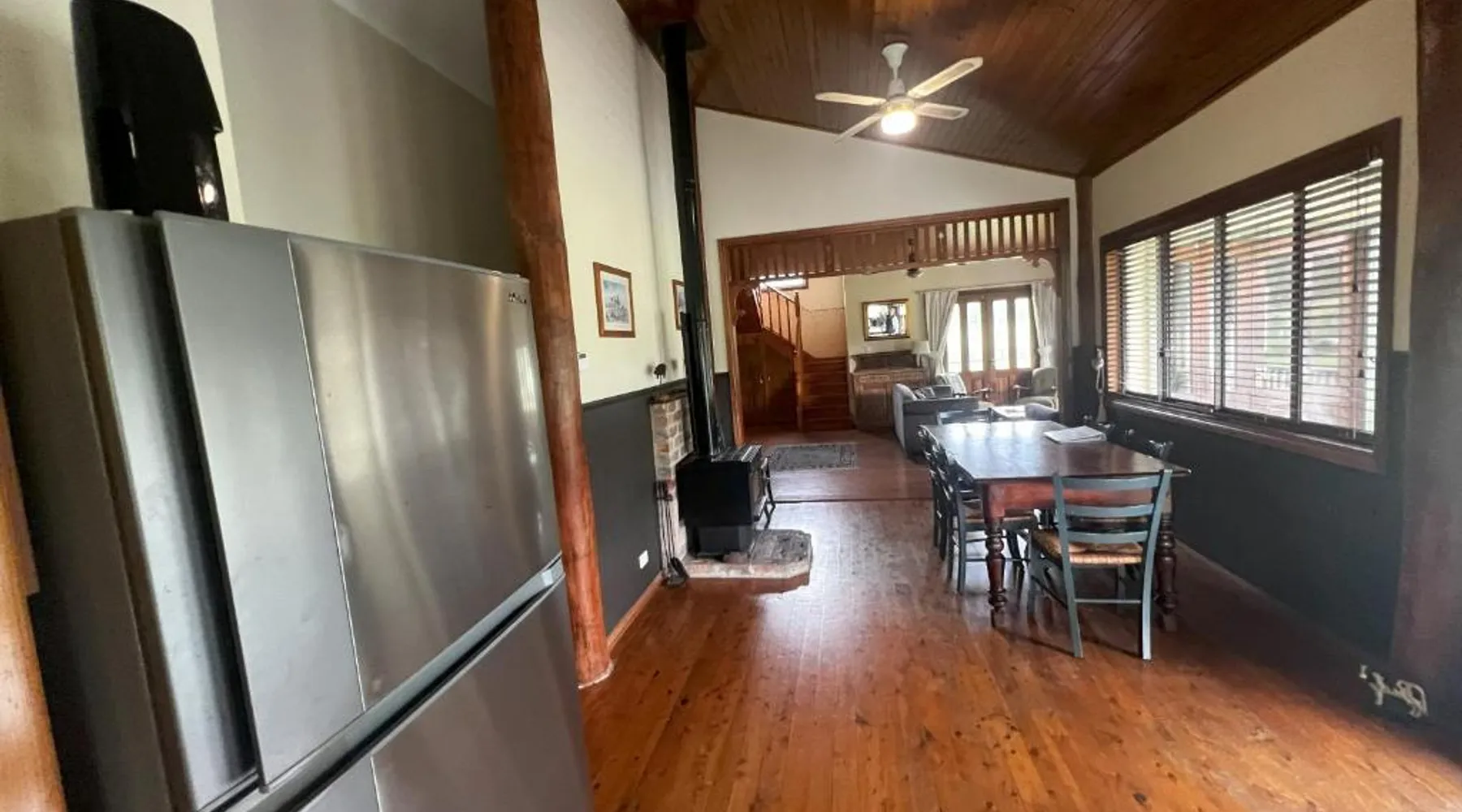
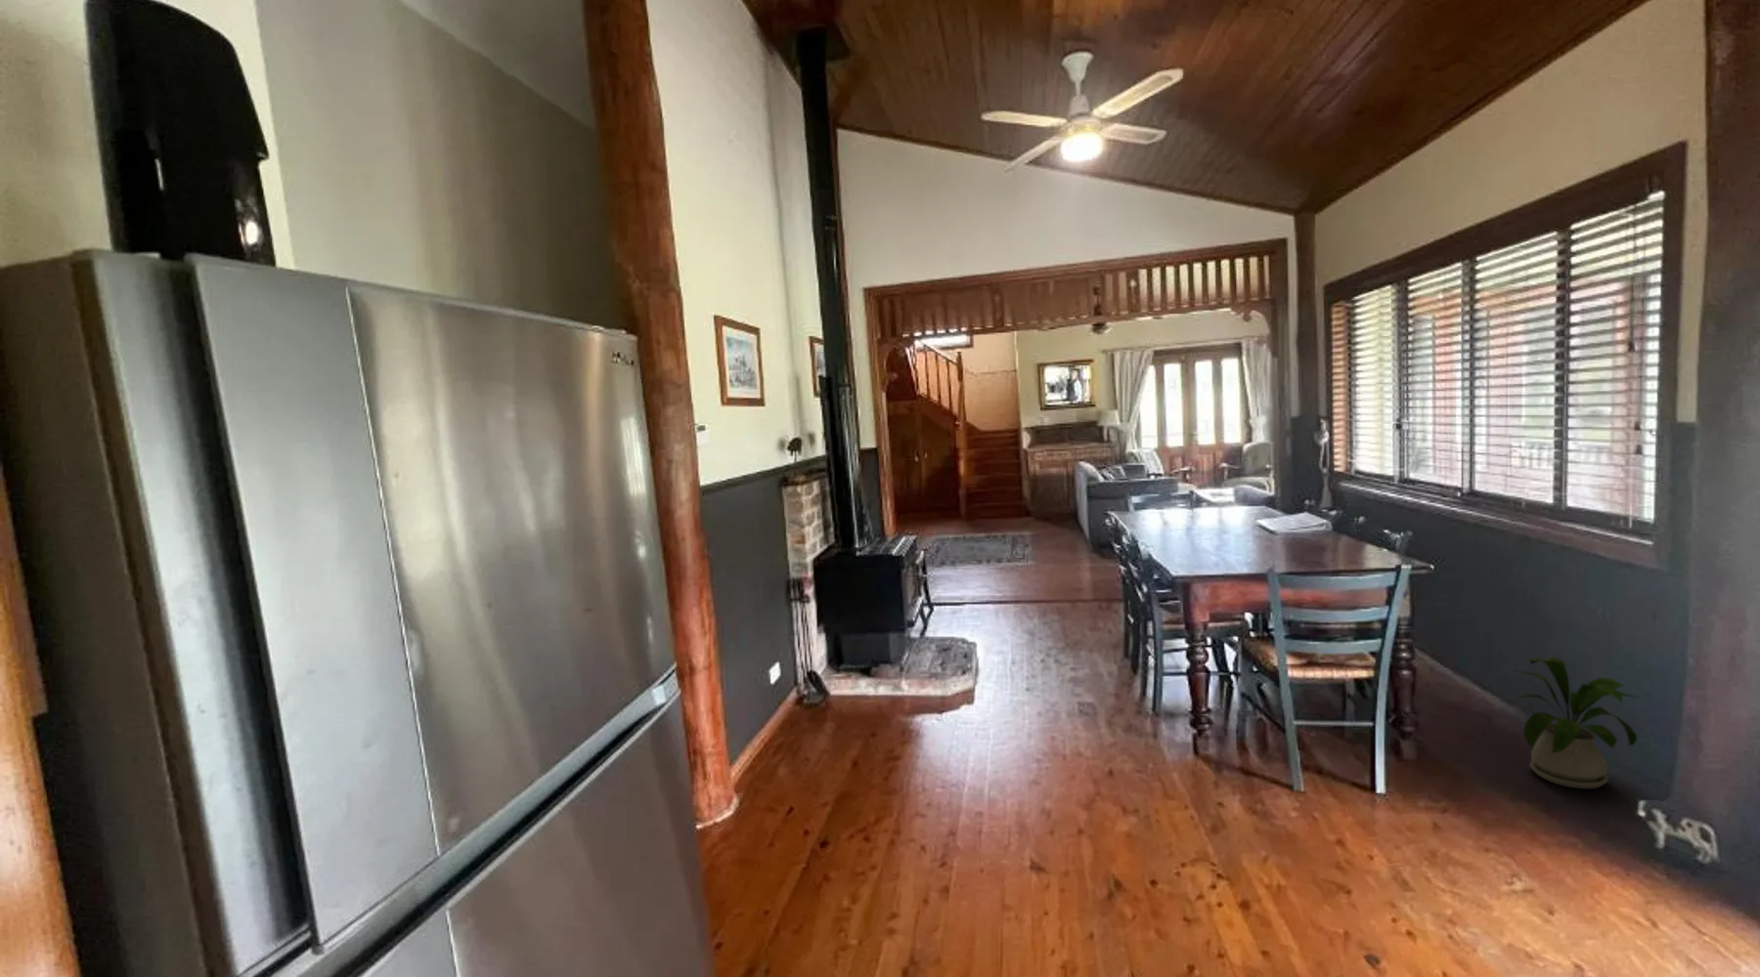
+ house plant [1506,657,1640,789]
